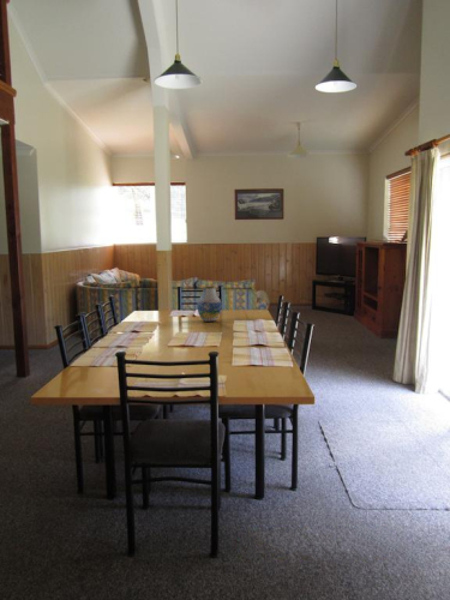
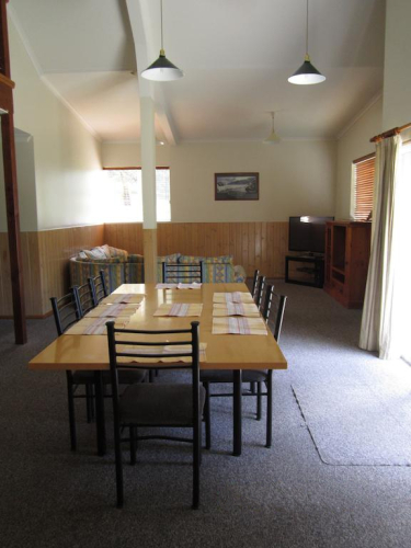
- vase [196,286,223,323]
